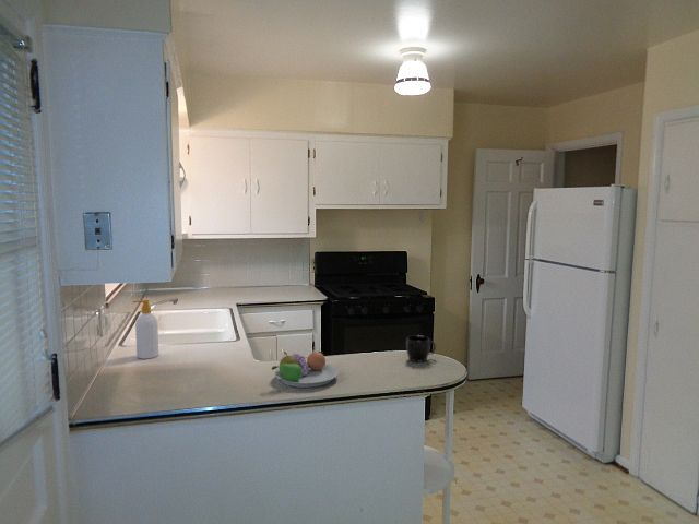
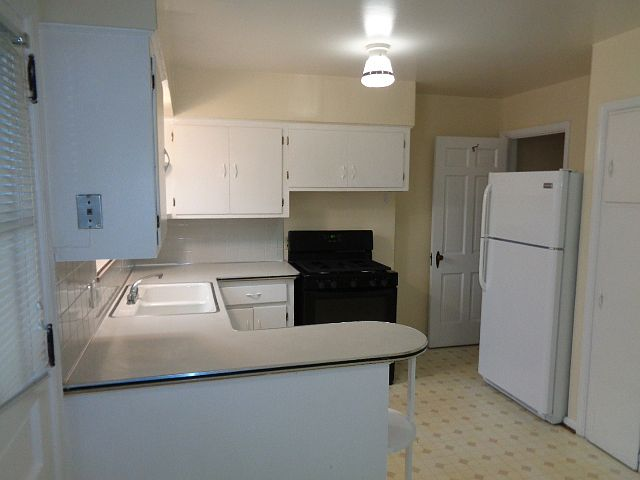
- soap bottle [132,299,159,360]
- mug [405,334,437,364]
- fruit bowl [271,350,340,389]
